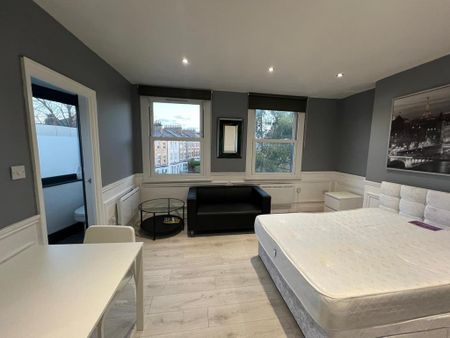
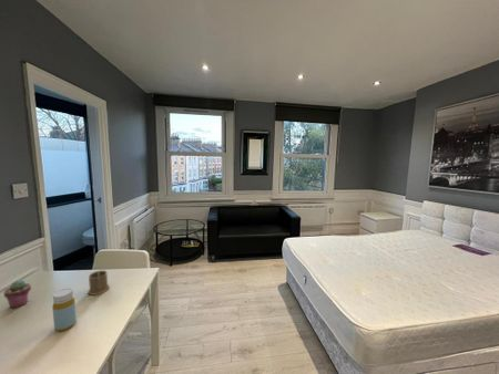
+ potted succulent [2,279,32,309]
+ bottle [51,287,78,332]
+ mug [86,269,111,297]
